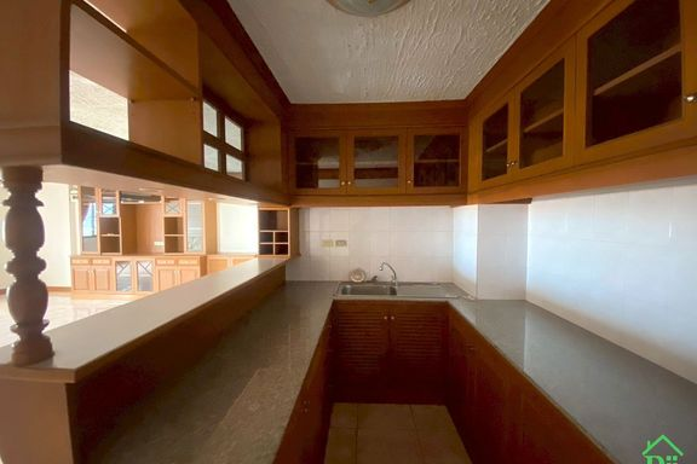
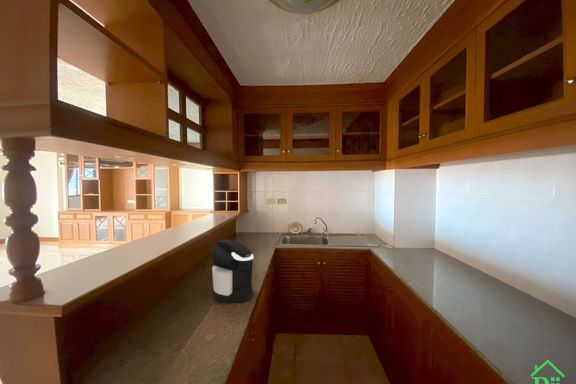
+ coffee maker [210,239,255,304]
